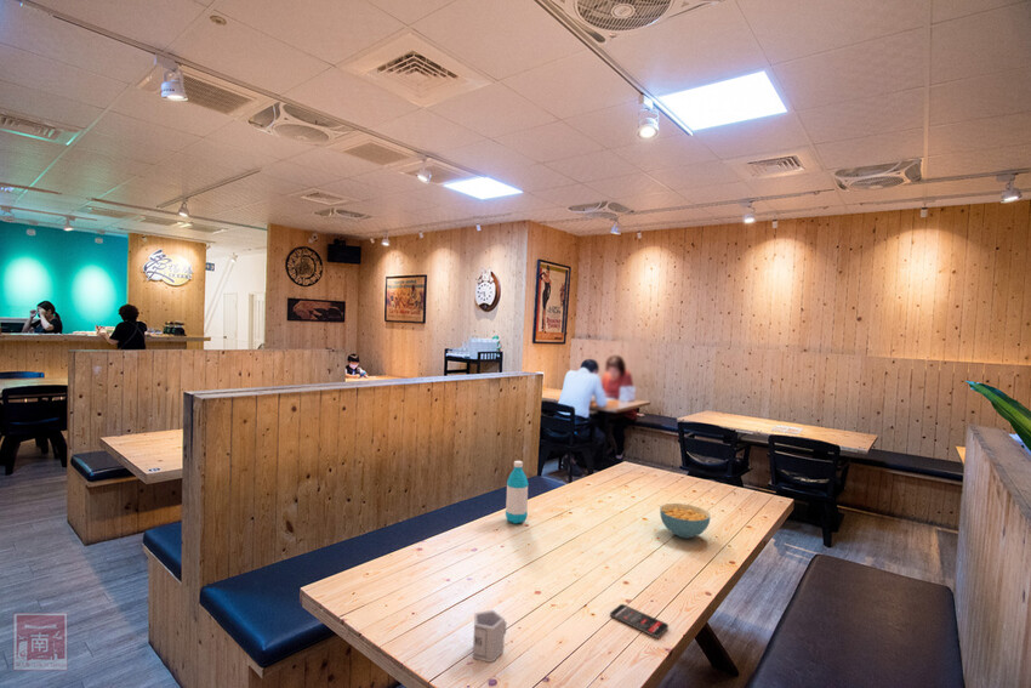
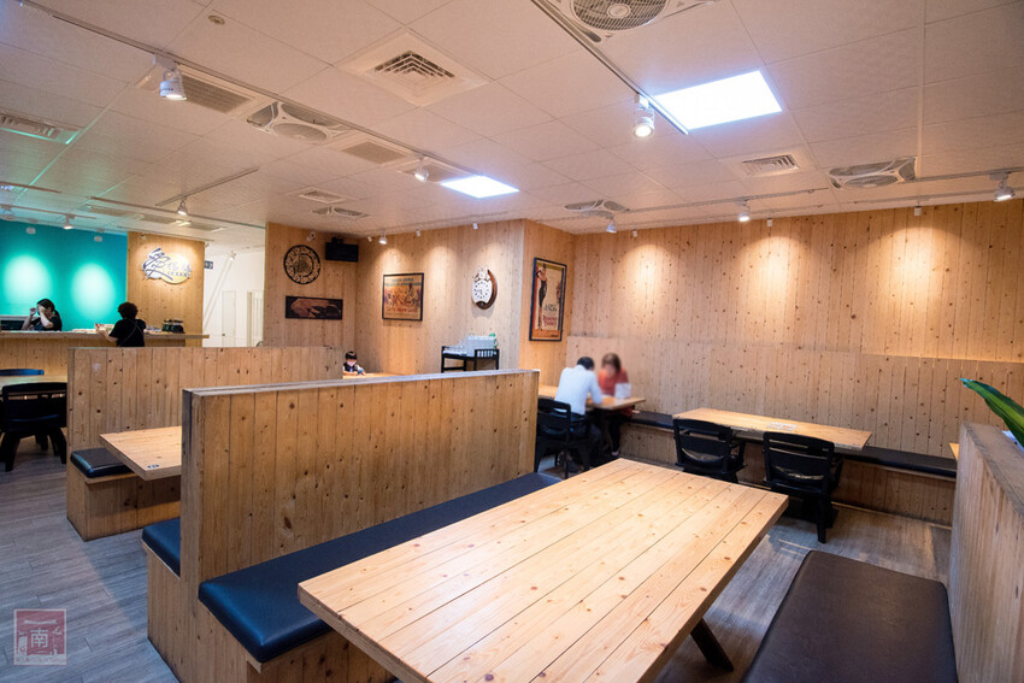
- cup [472,609,507,664]
- cereal bowl [659,502,712,540]
- water bottle [505,460,530,524]
- smartphone [609,603,670,638]
